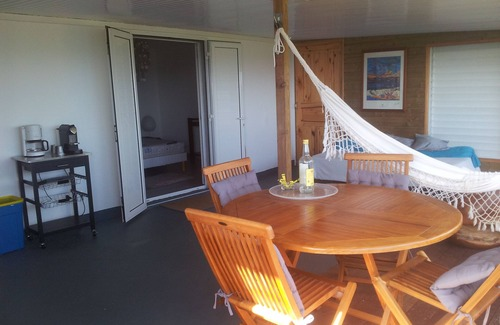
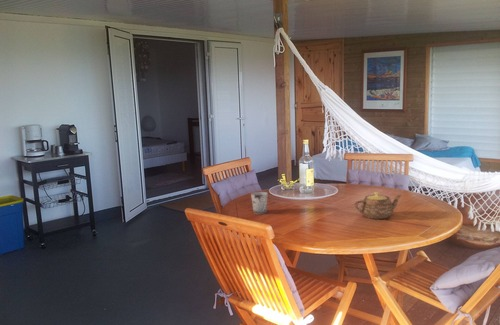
+ cup [250,191,269,215]
+ teapot [354,191,403,220]
